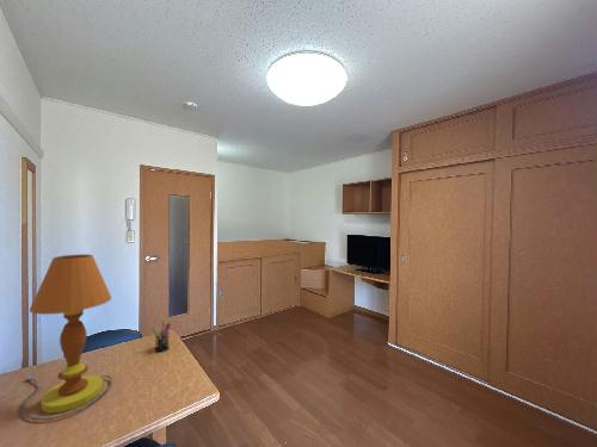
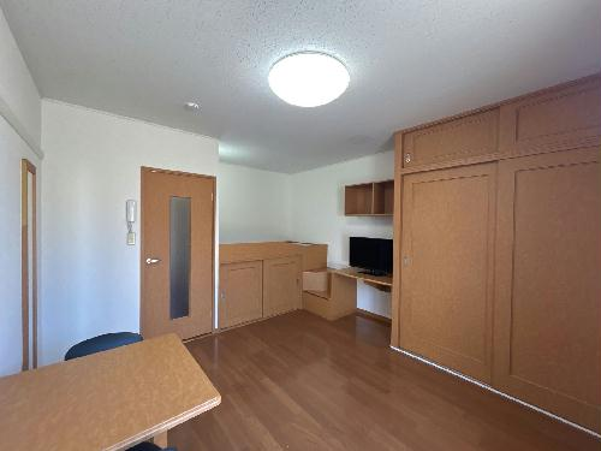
- pen holder [150,321,172,353]
- table lamp [20,253,113,421]
